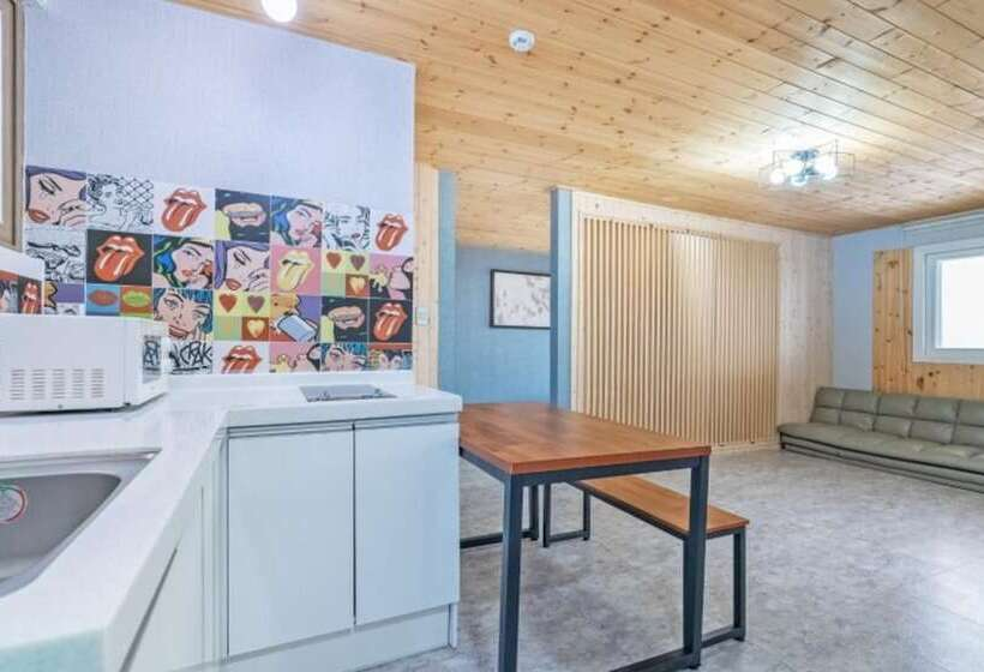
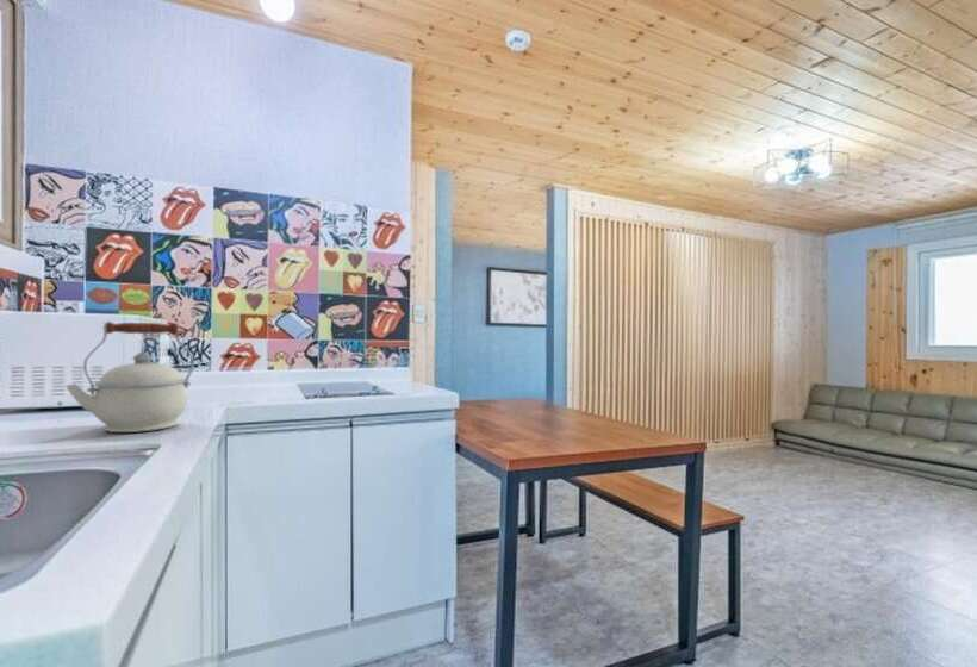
+ kettle [64,320,195,434]
